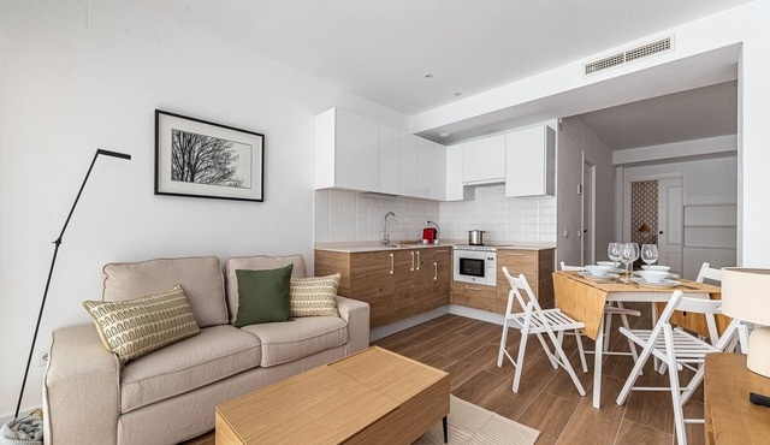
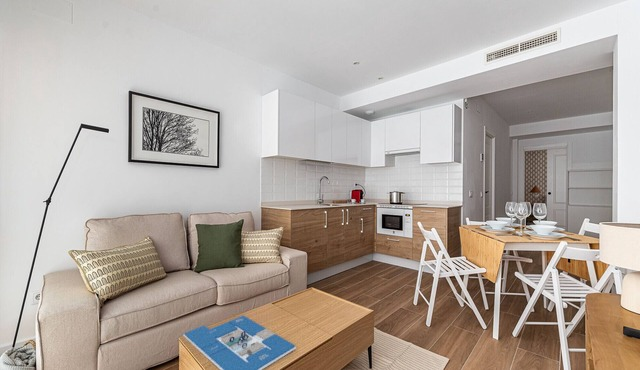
+ board game [182,315,297,370]
